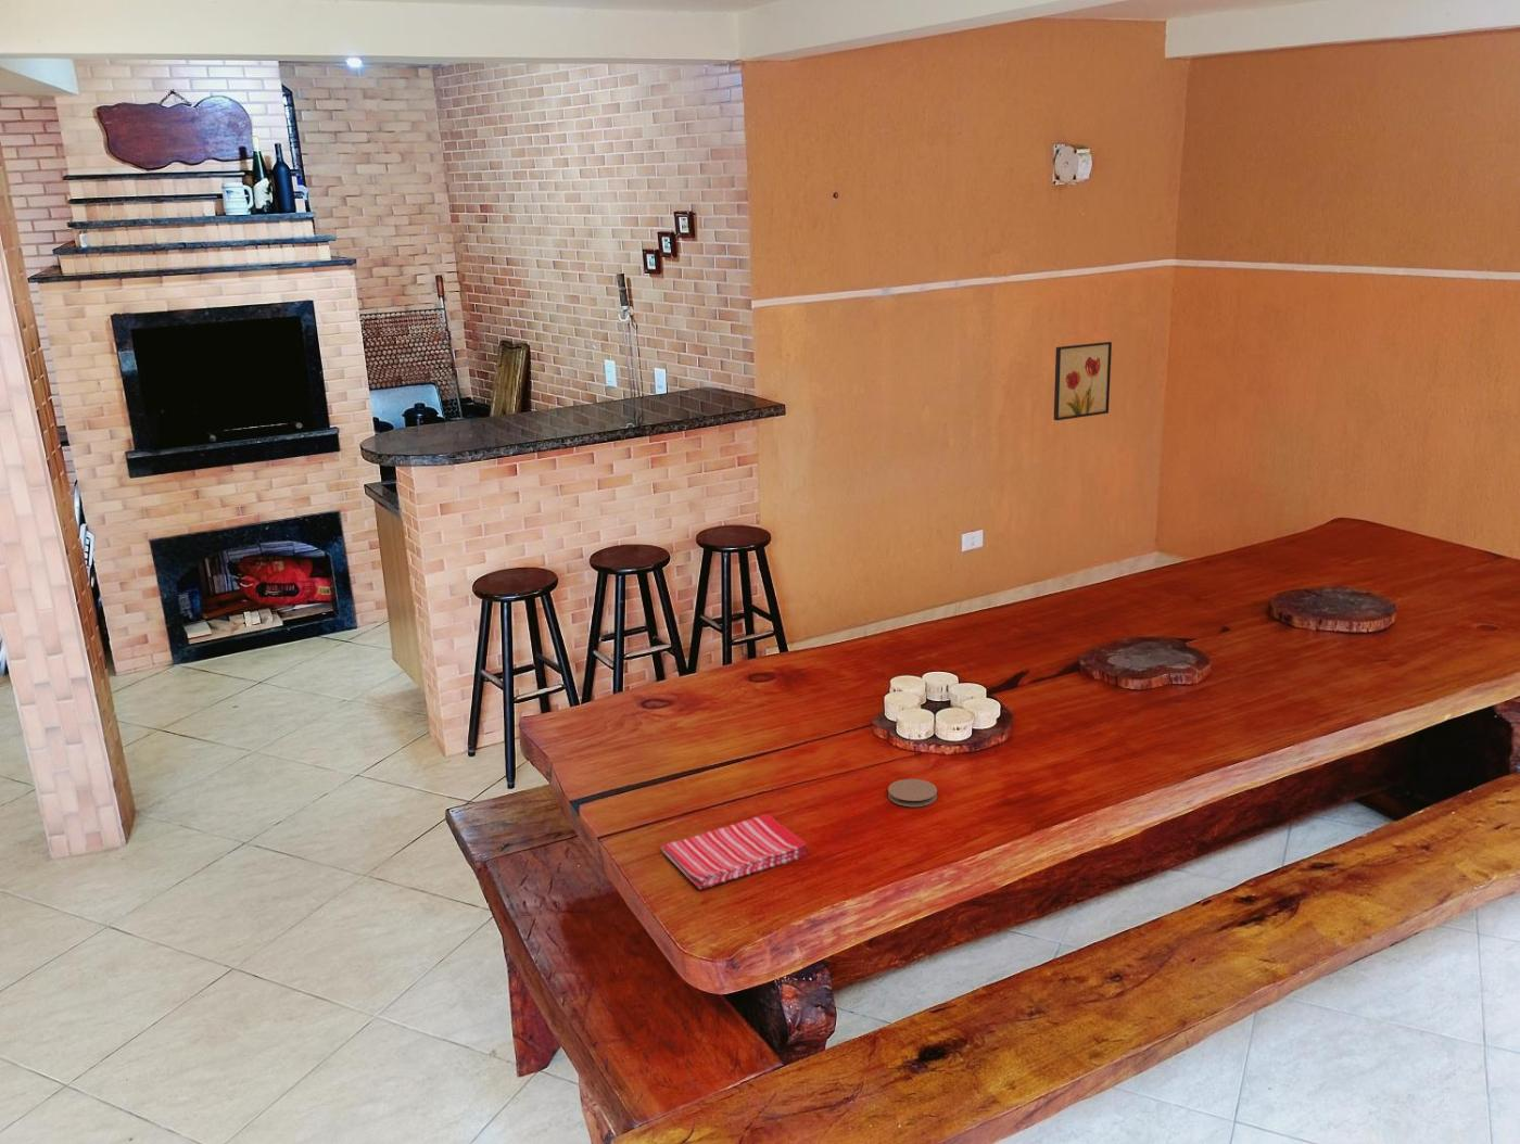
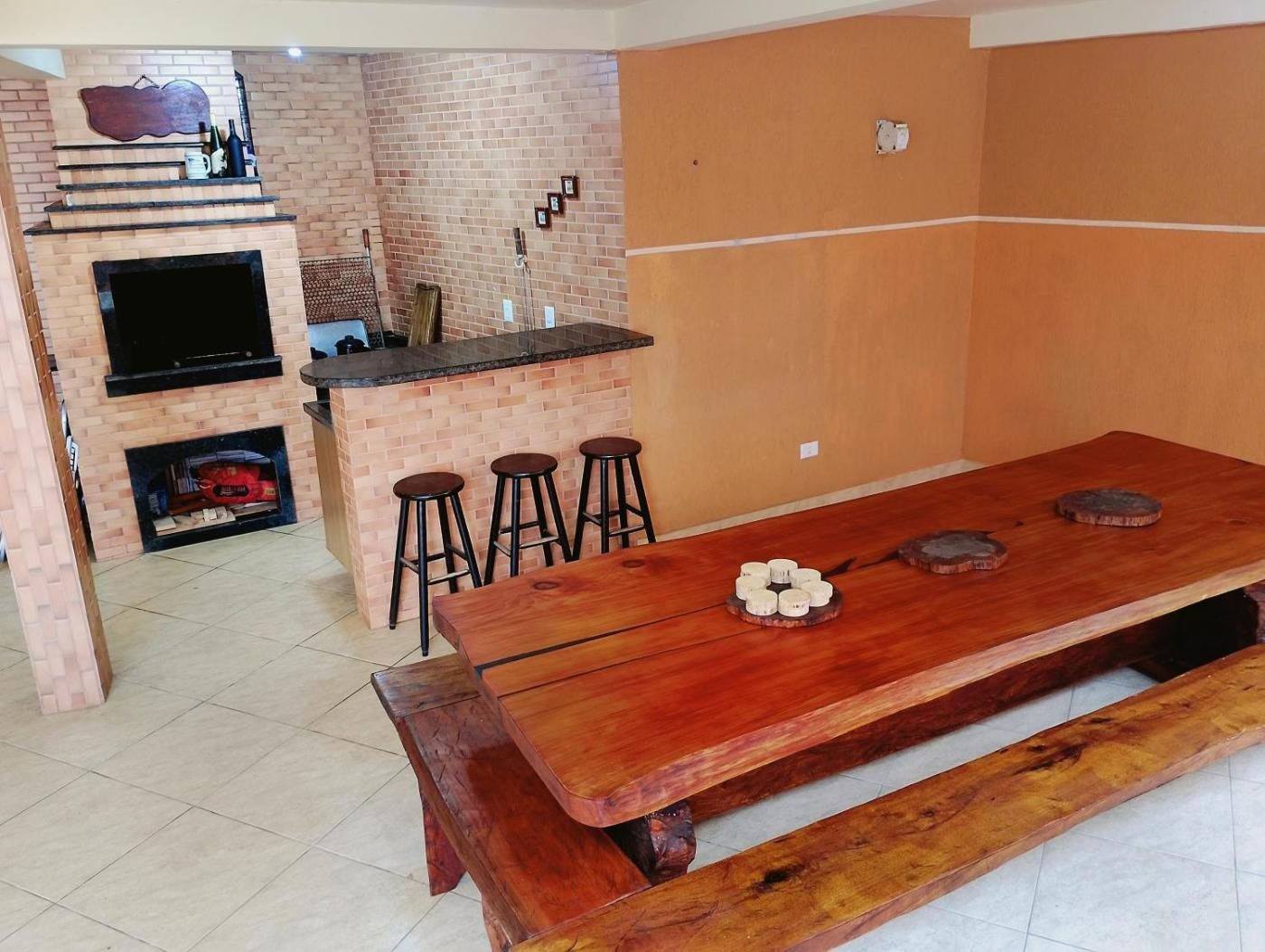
- wall art [1053,341,1113,421]
- dish towel [660,814,809,890]
- coaster [887,779,938,808]
